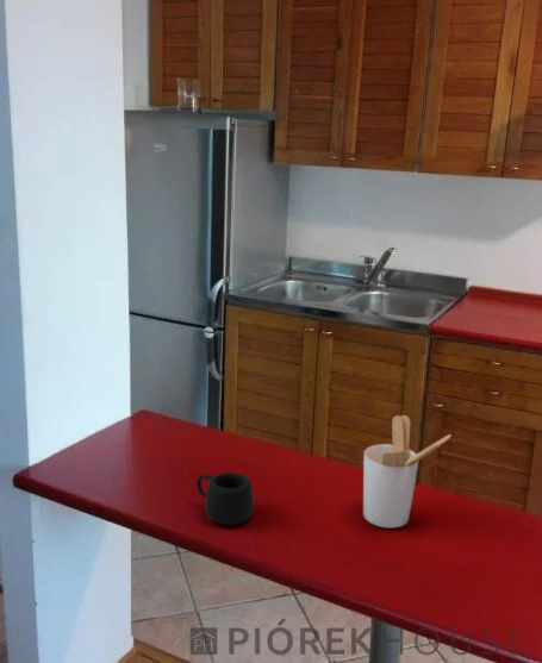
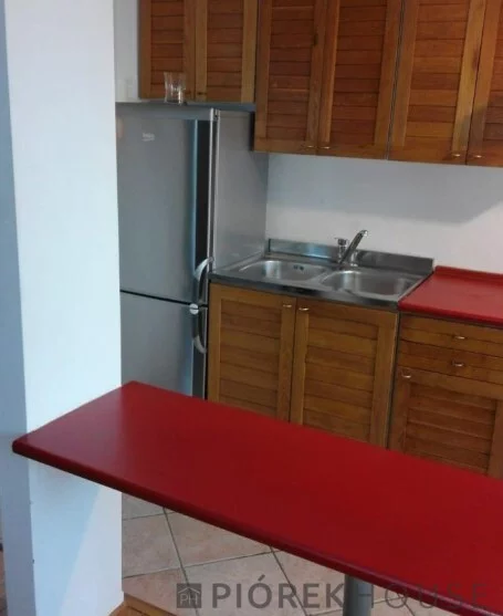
- utensil holder [362,414,453,528]
- mug [195,471,255,526]
